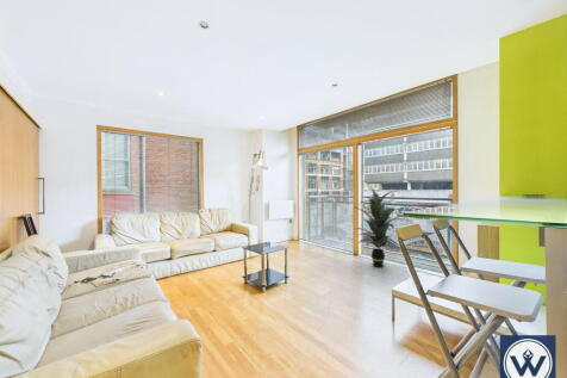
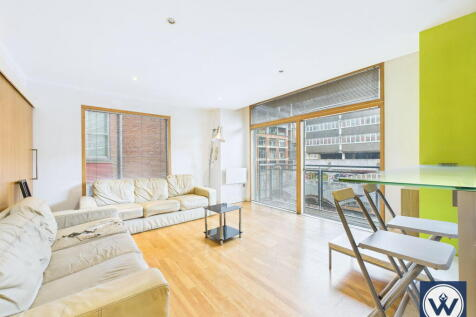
- indoor plant [355,186,401,268]
